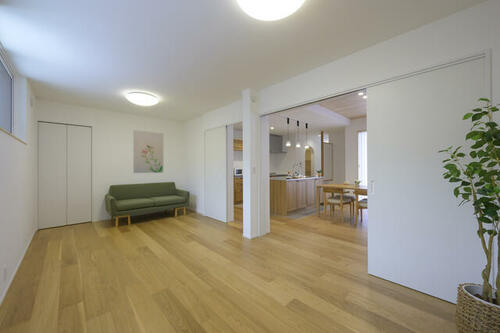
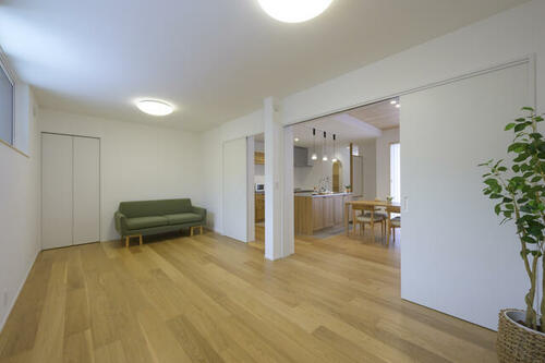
- wall art [133,129,164,174]
